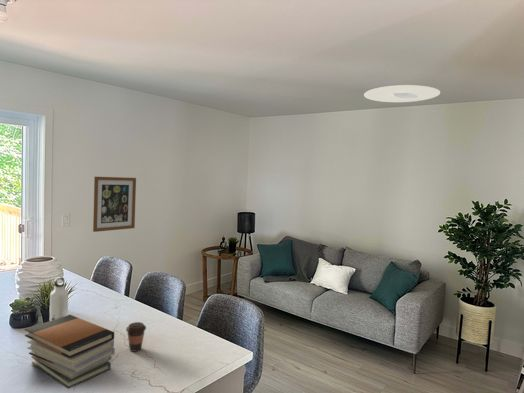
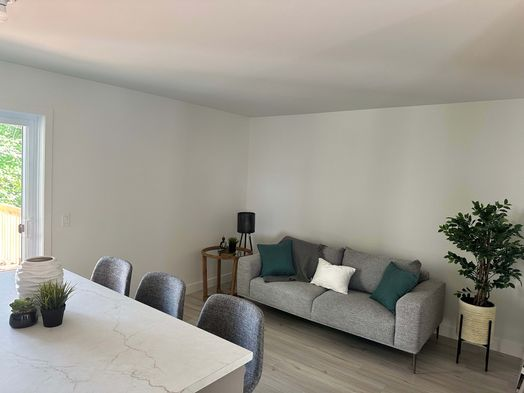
- book stack [24,314,116,390]
- coffee cup [125,321,147,353]
- ceiling light [363,84,441,103]
- water bottle [49,276,69,321]
- wall art [92,176,137,233]
